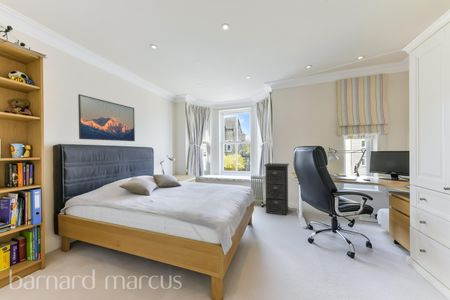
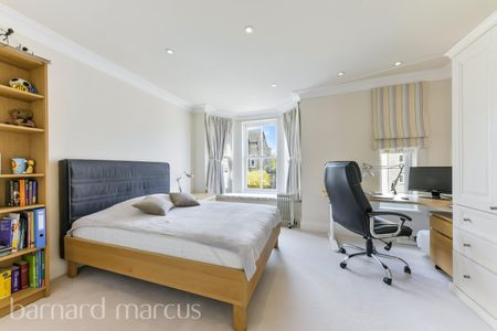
- filing cabinet [263,162,290,216]
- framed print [77,93,136,142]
